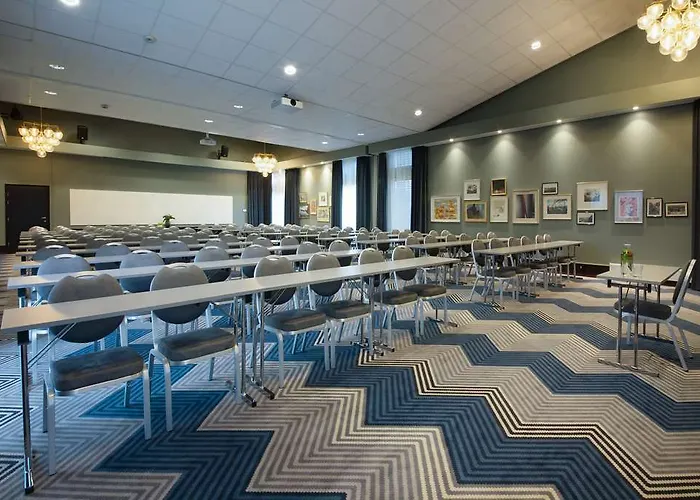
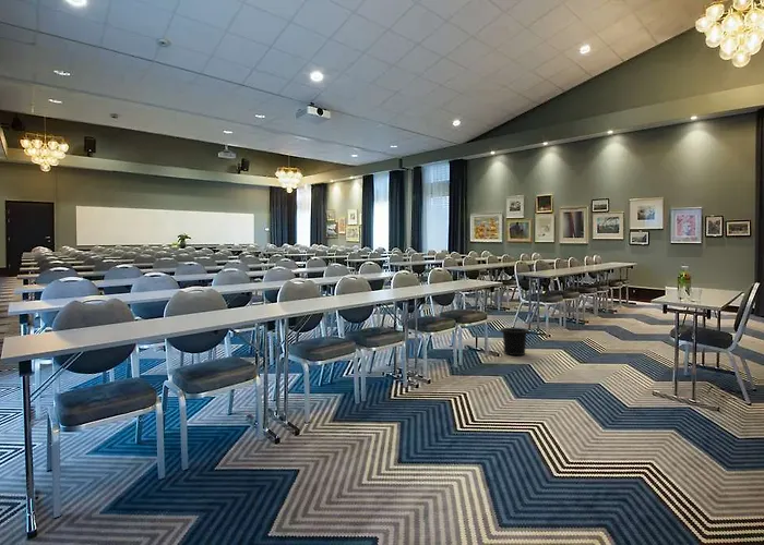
+ trash can [499,327,533,356]
